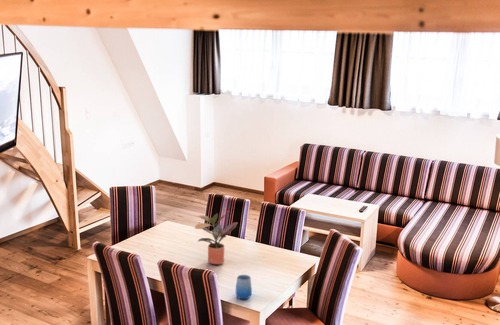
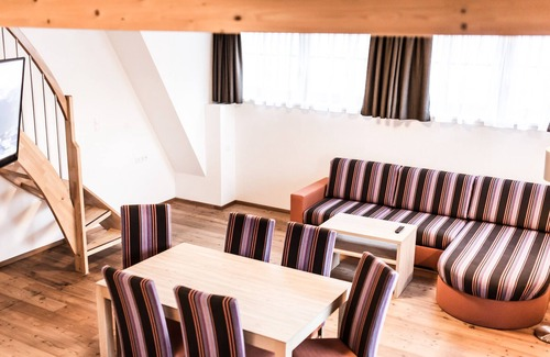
- potted plant [194,210,238,265]
- cup [235,274,253,300]
